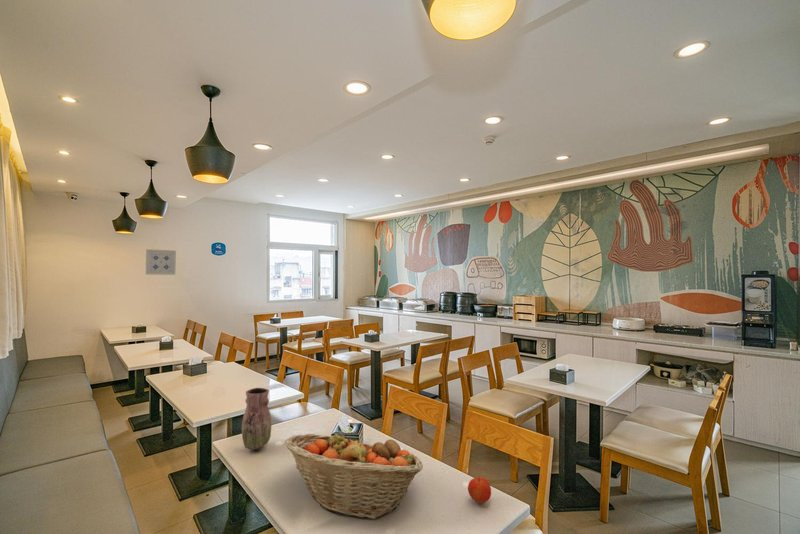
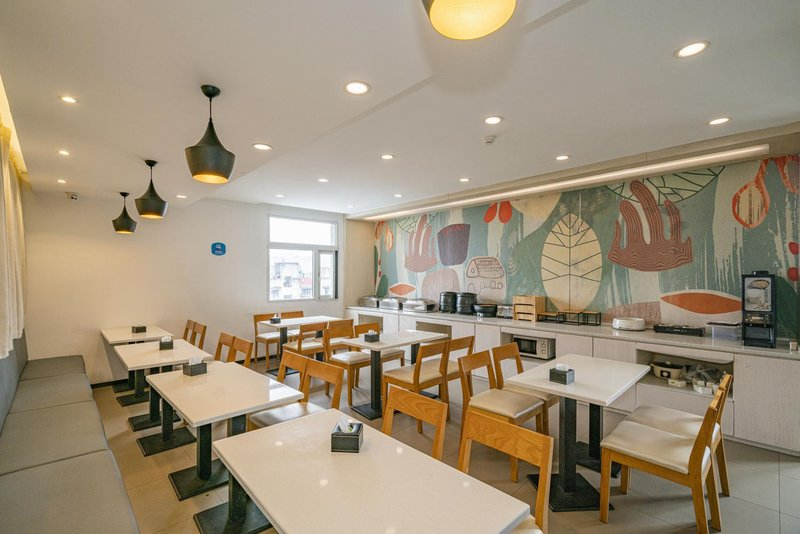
- wall art [145,248,177,276]
- fruit basket [283,432,424,520]
- vase [241,387,272,451]
- apple [467,476,492,504]
